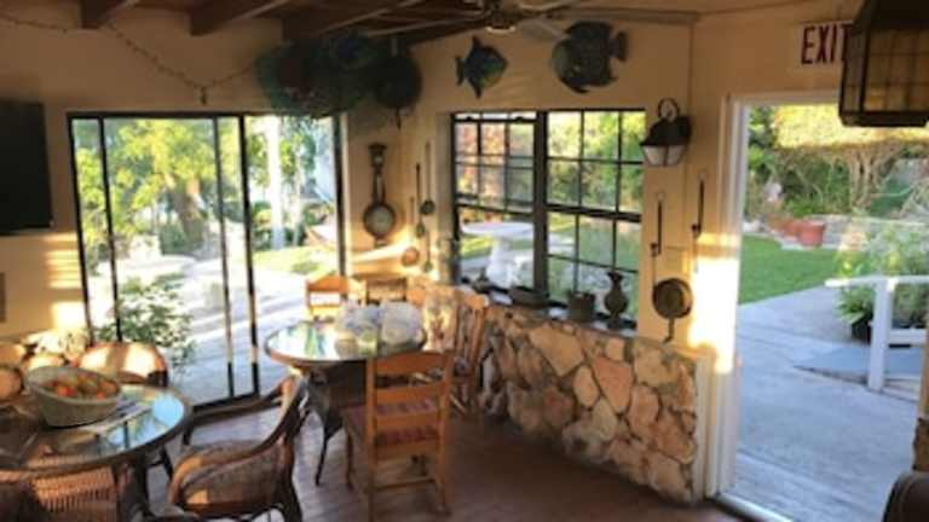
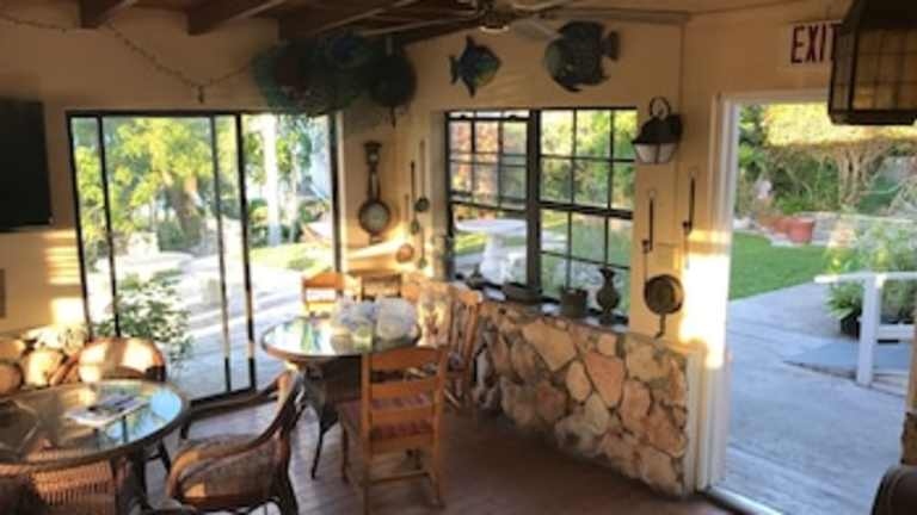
- fruit basket [22,364,125,428]
